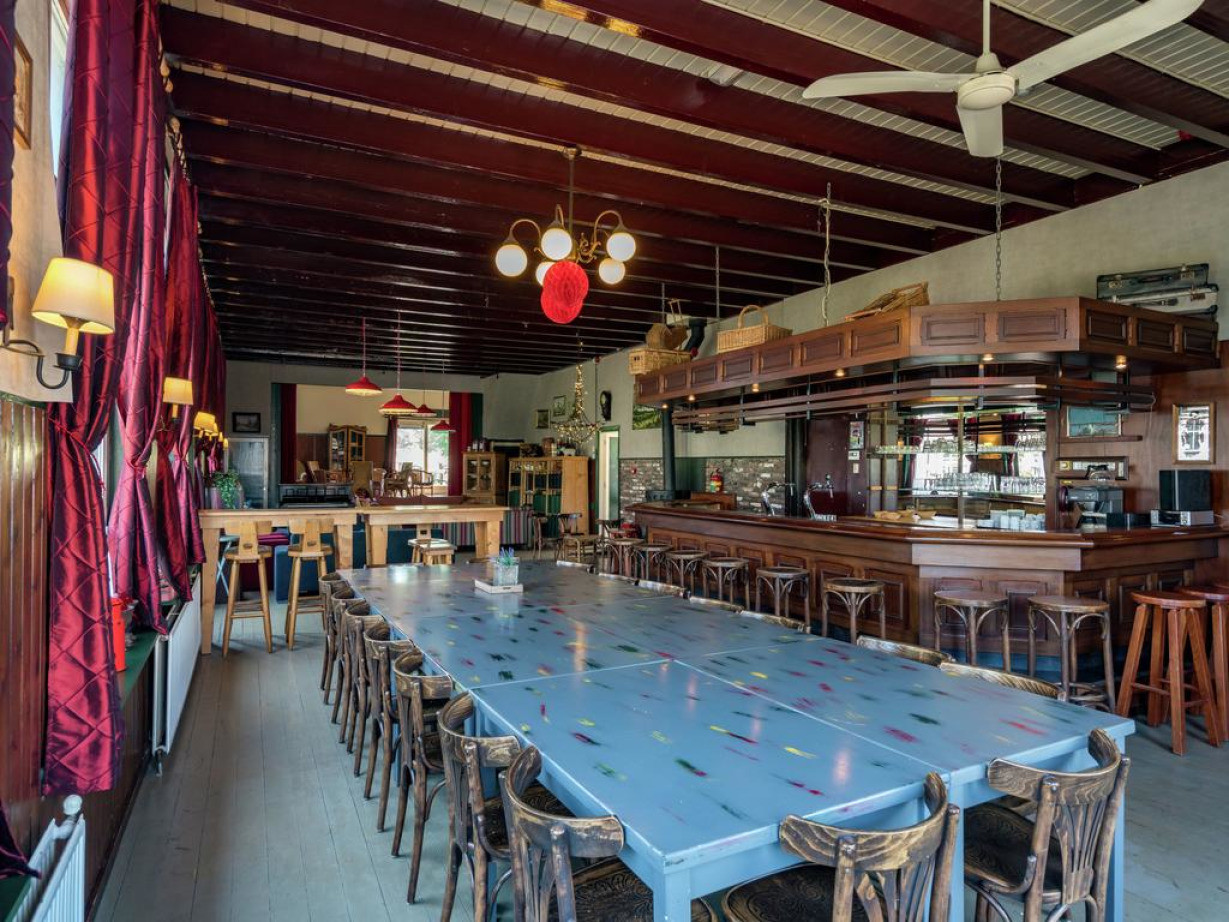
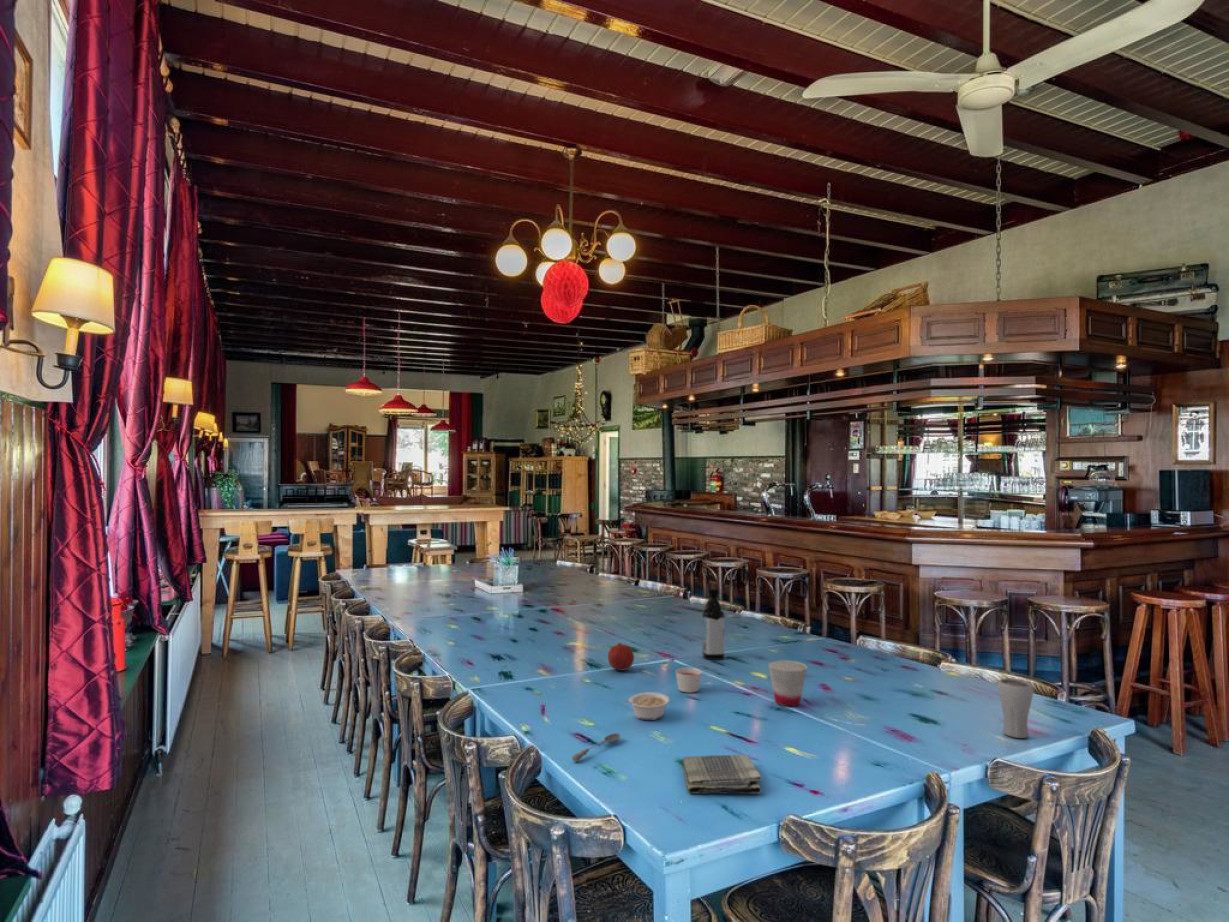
+ drinking glass [997,677,1034,739]
+ cup [767,659,808,707]
+ water bottle [701,587,726,661]
+ candle [674,667,703,694]
+ legume [622,691,671,721]
+ dish towel [681,754,763,795]
+ soupspoon [571,732,622,763]
+ fruit [607,642,635,671]
